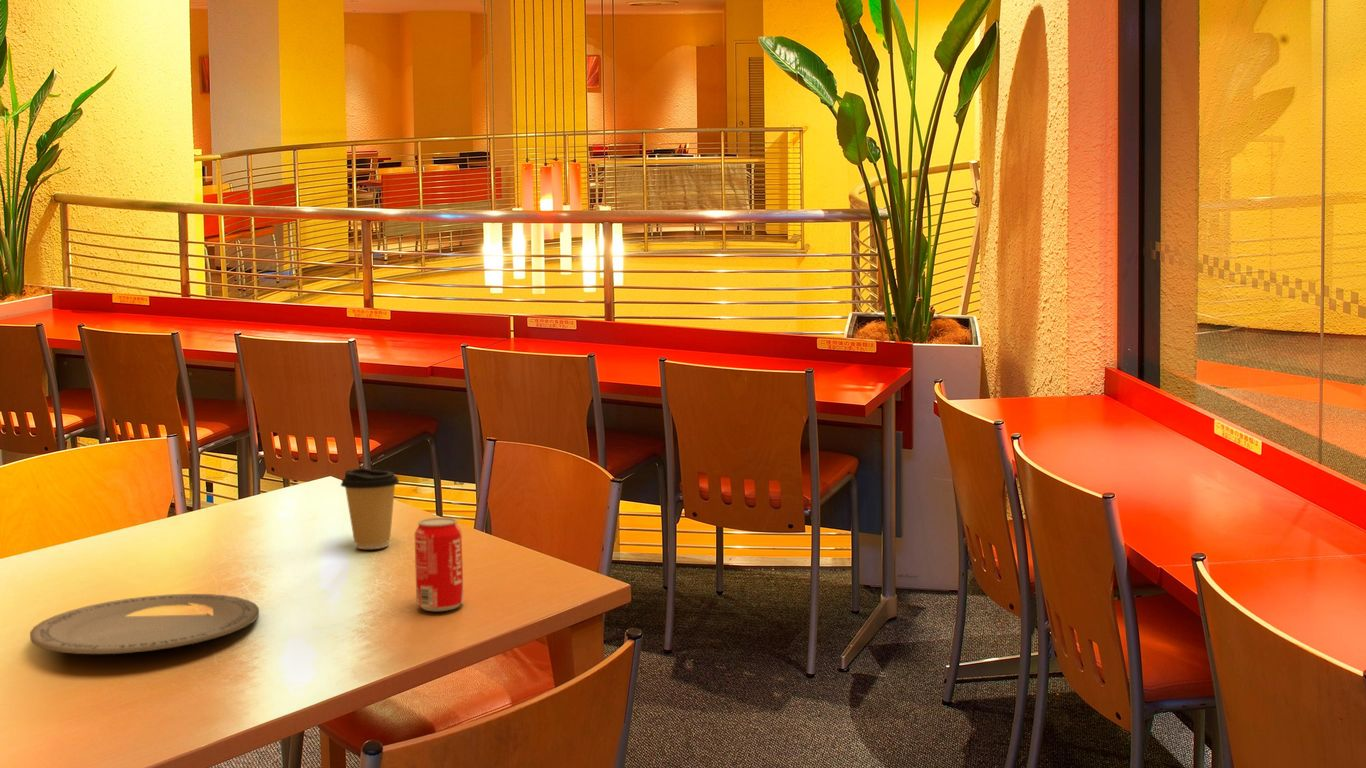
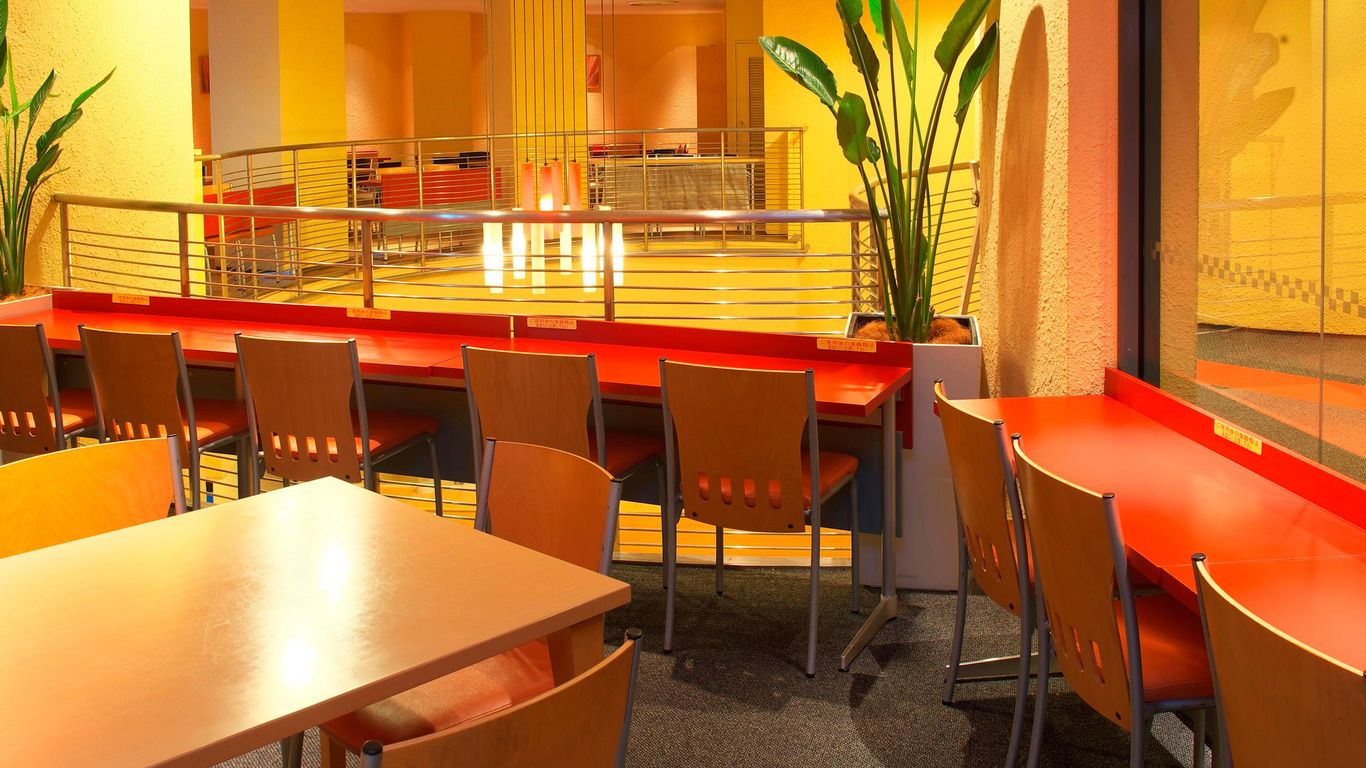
- coffee cup [340,467,400,550]
- plate [29,593,260,655]
- beverage can [414,517,465,612]
